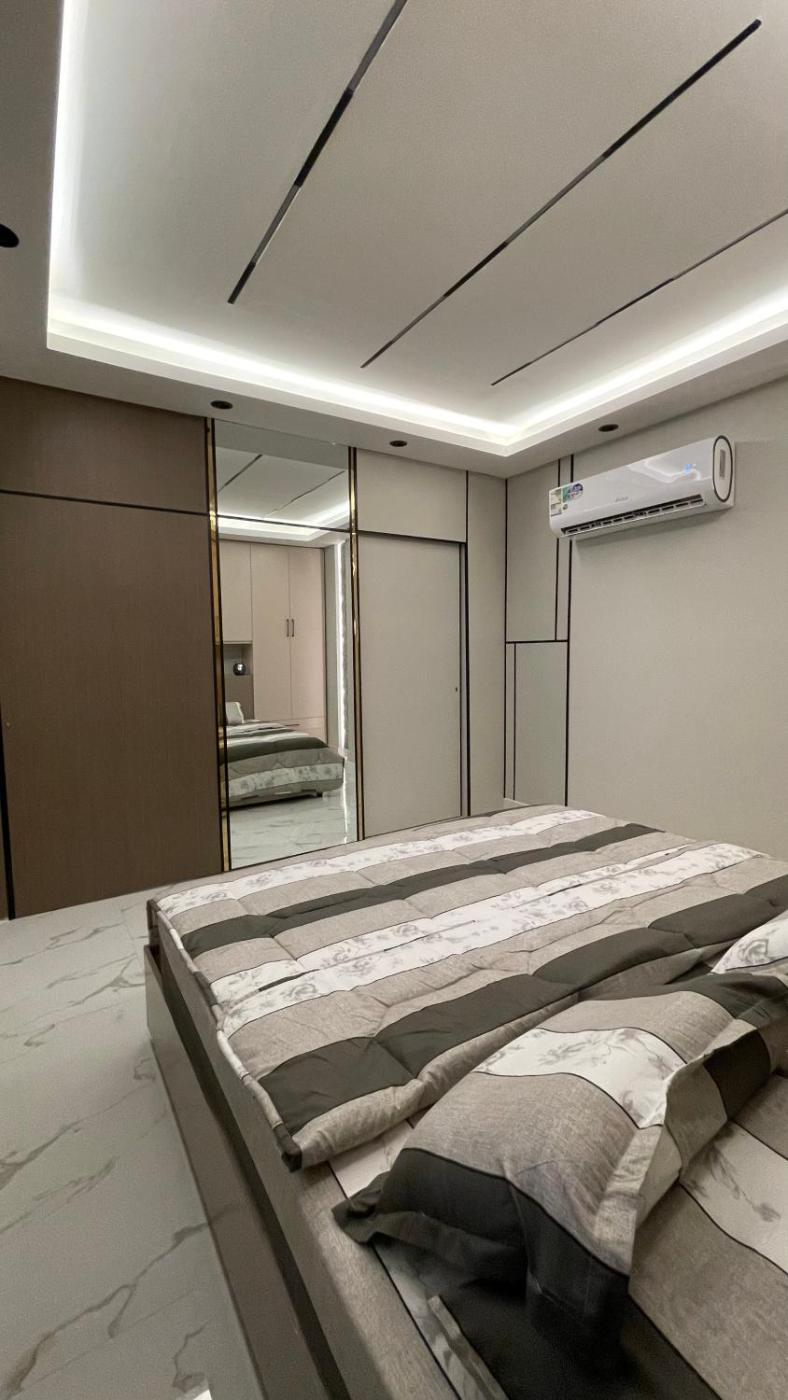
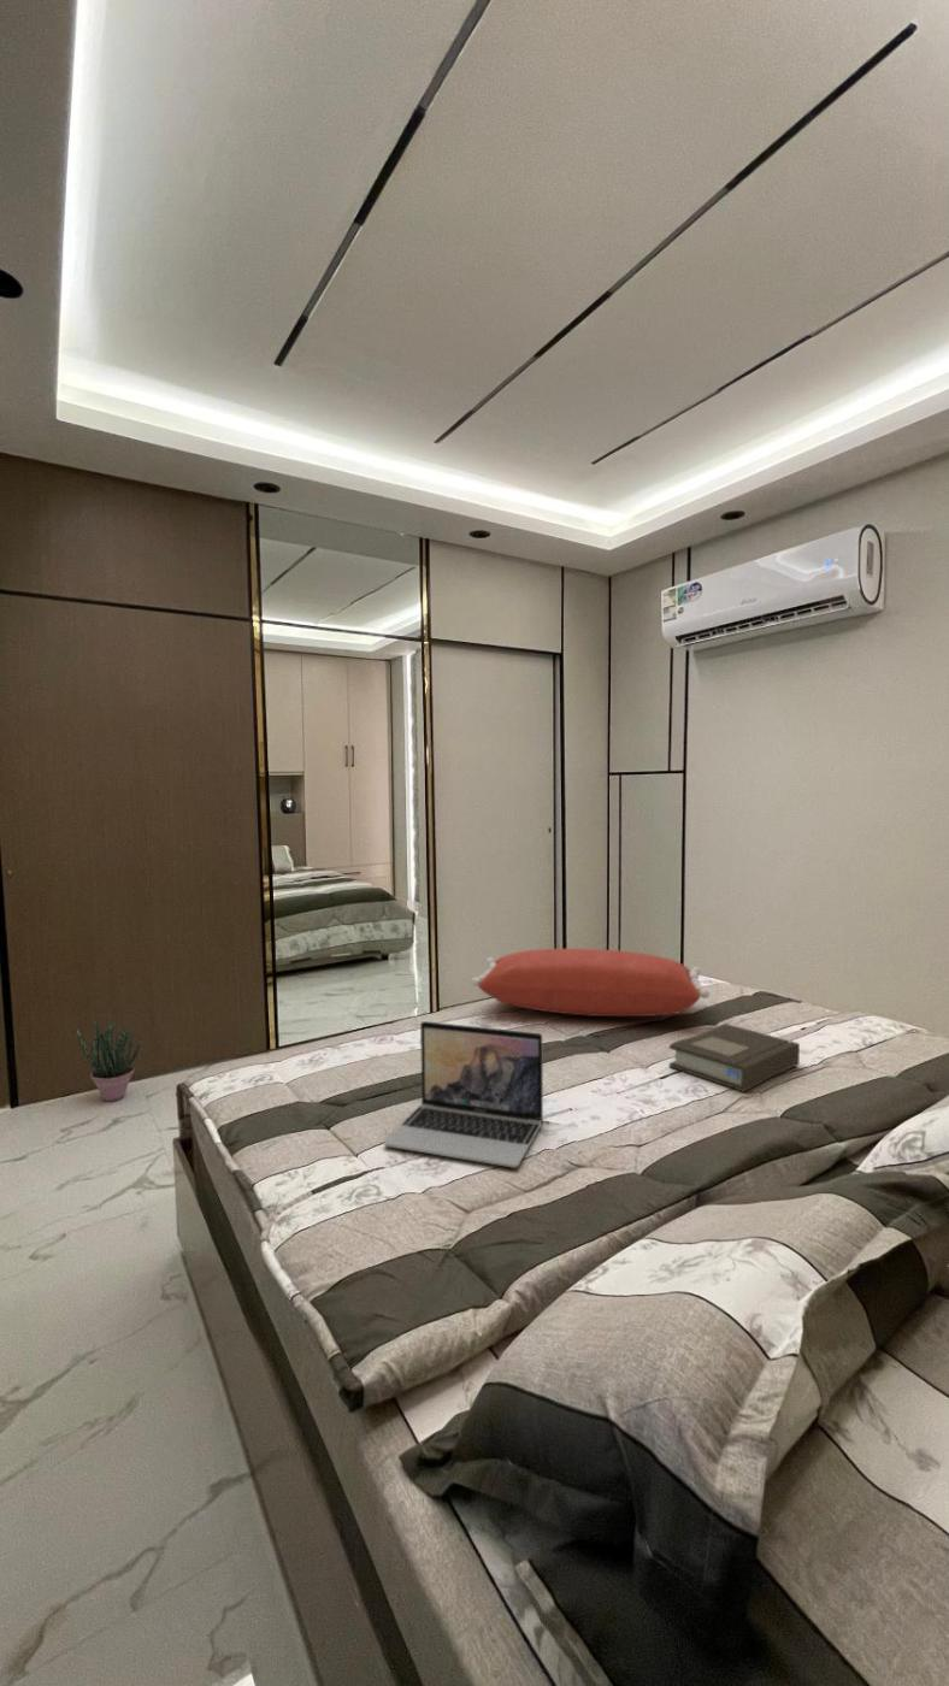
+ pillow [470,948,711,1018]
+ book [668,1022,801,1093]
+ potted plant [76,1020,142,1103]
+ laptop [383,1020,544,1168]
